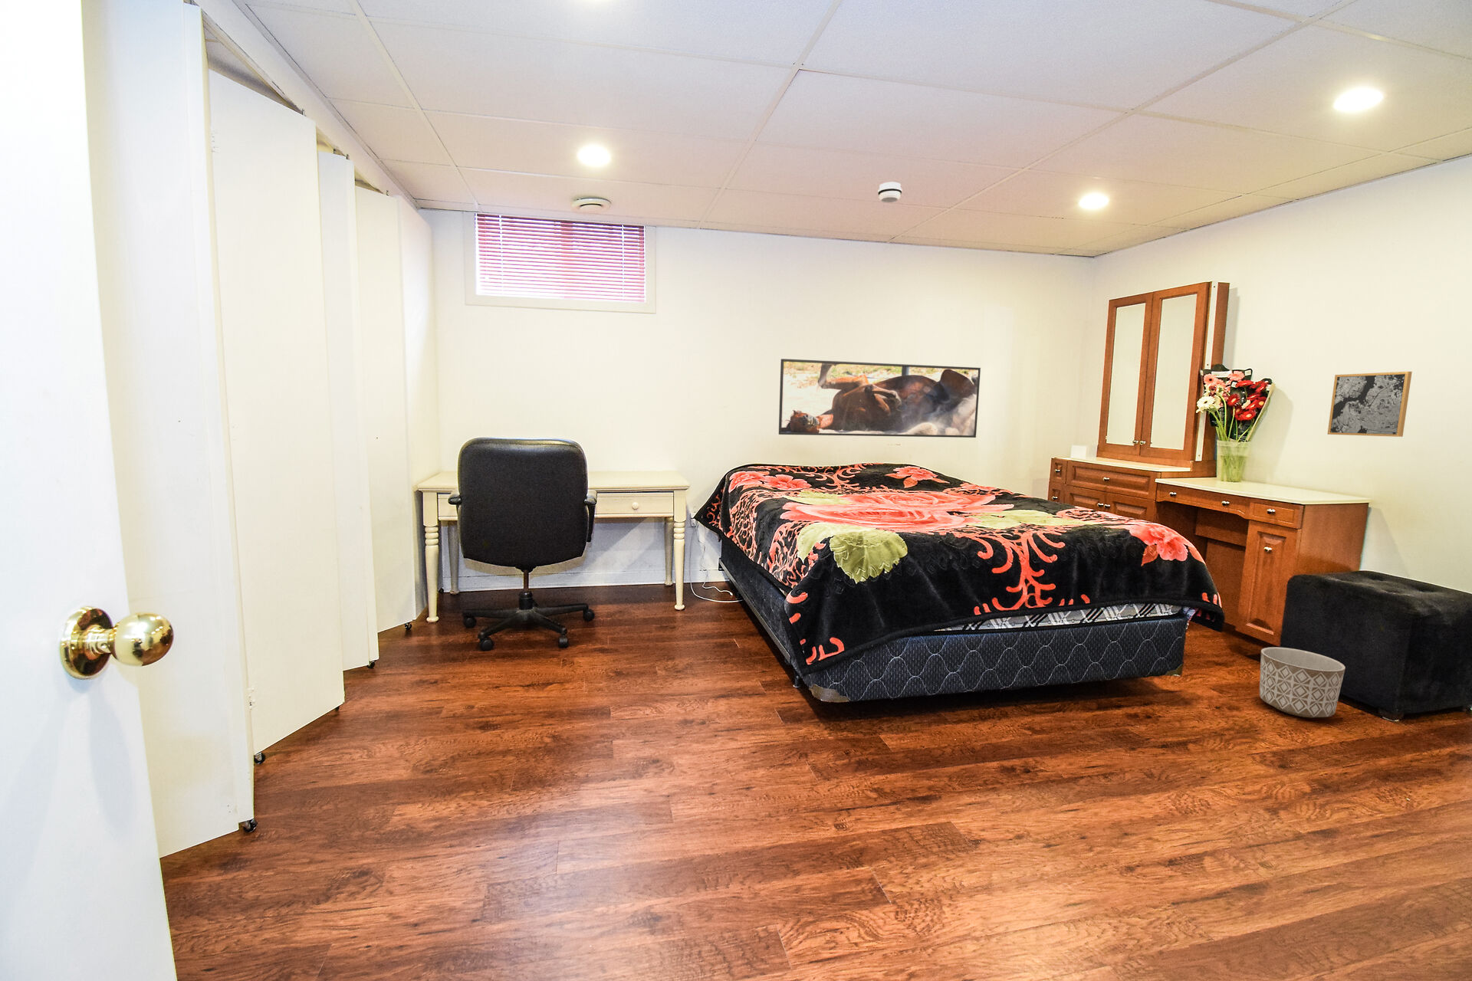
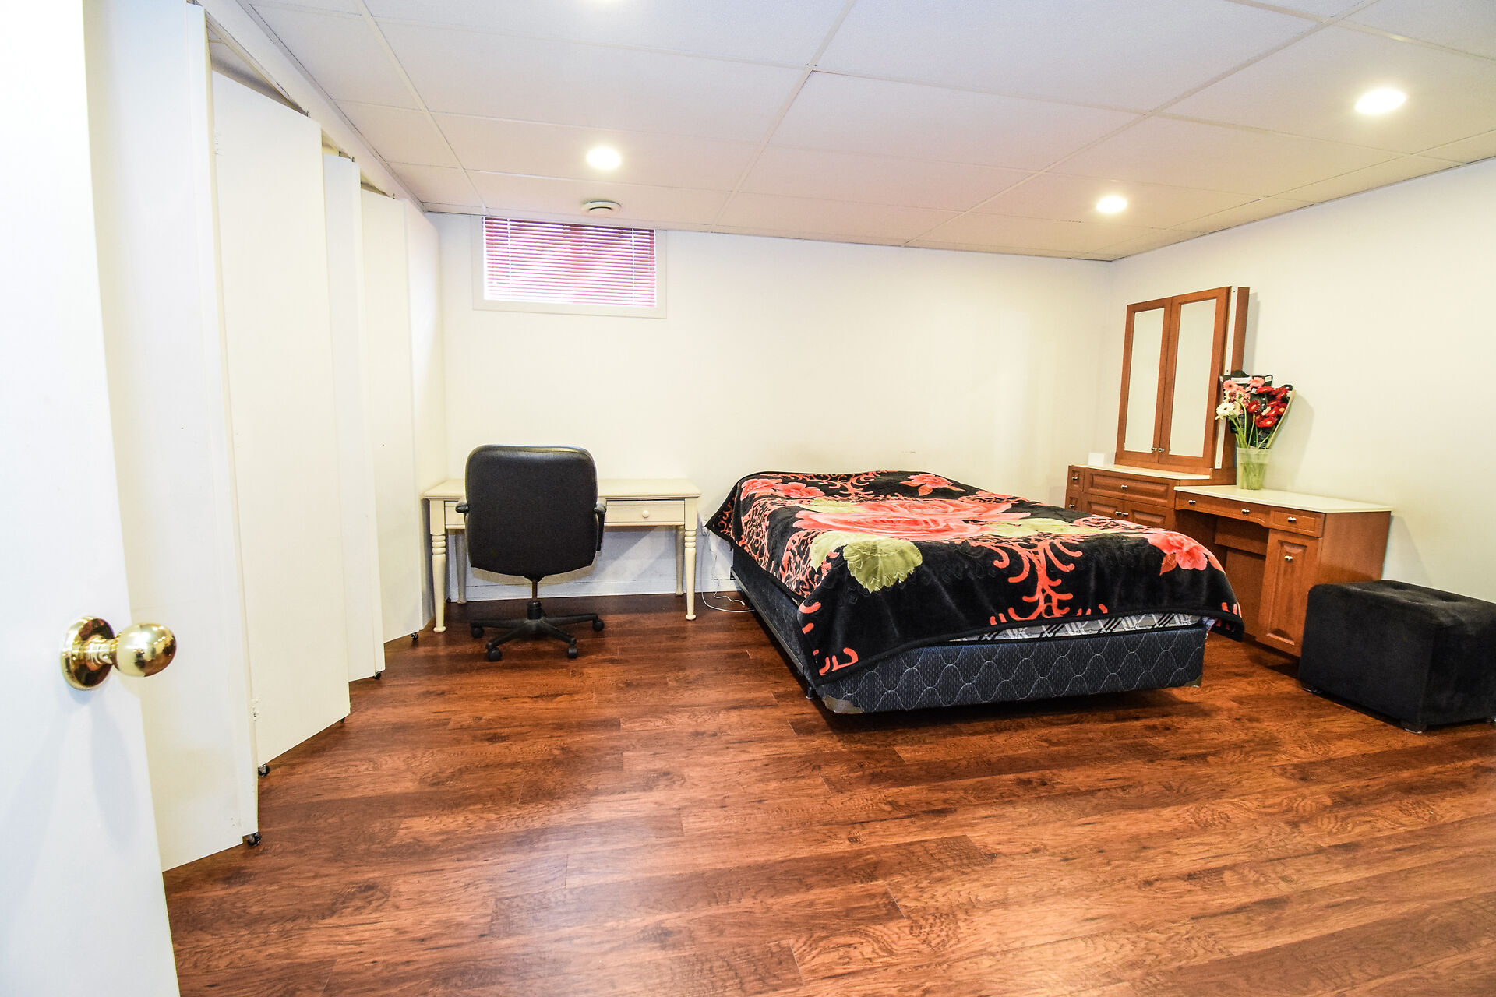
- planter [1258,646,1346,718]
- wall art [1327,371,1413,438]
- smoke detector [877,182,904,204]
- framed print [778,358,981,438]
